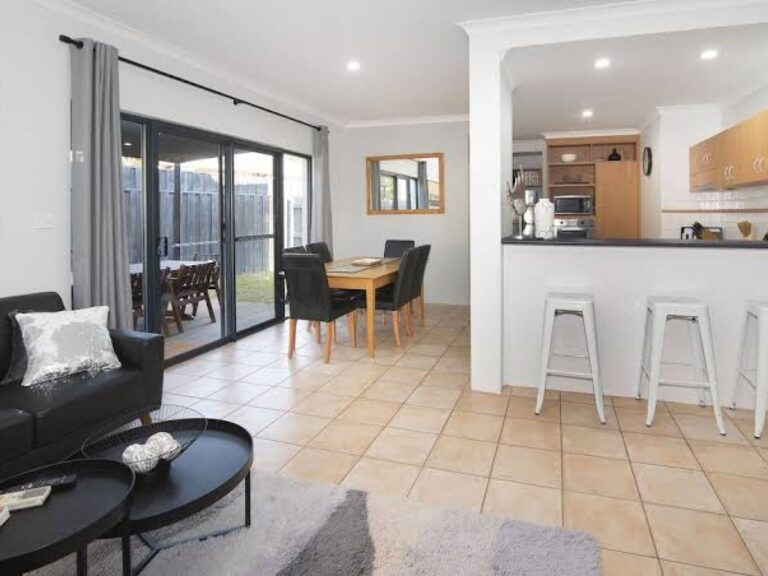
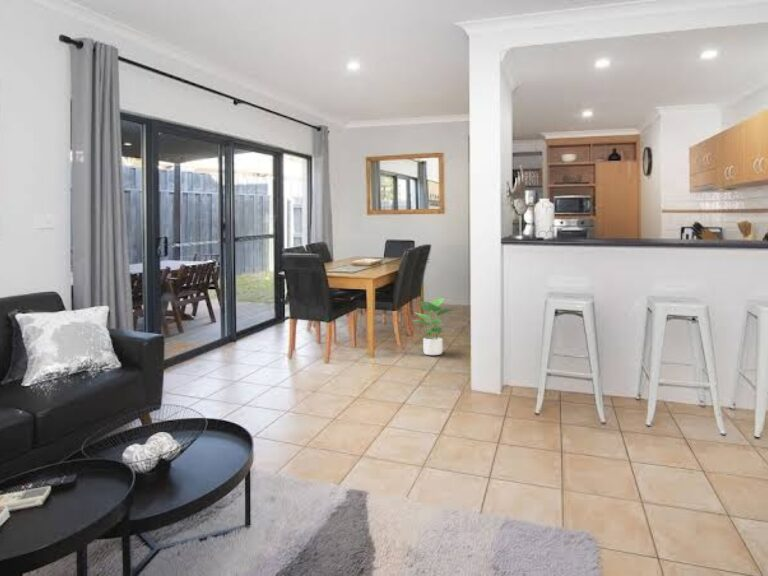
+ potted plant [411,296,455,356]
